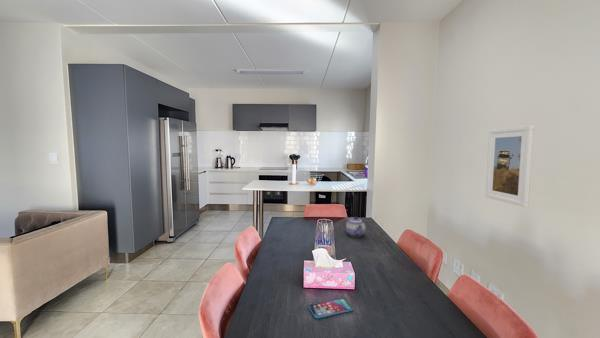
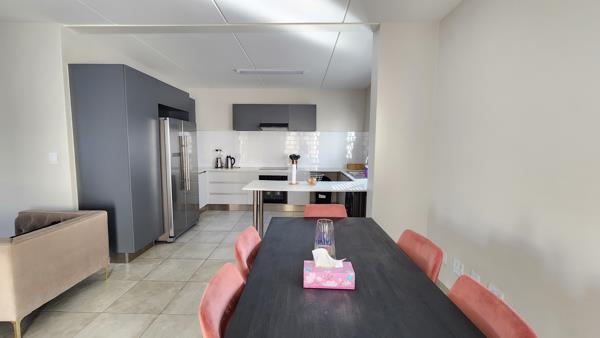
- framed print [484,125,535,208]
- teapot [345,215,367,238]
- smartphone [308,297,354,319]
